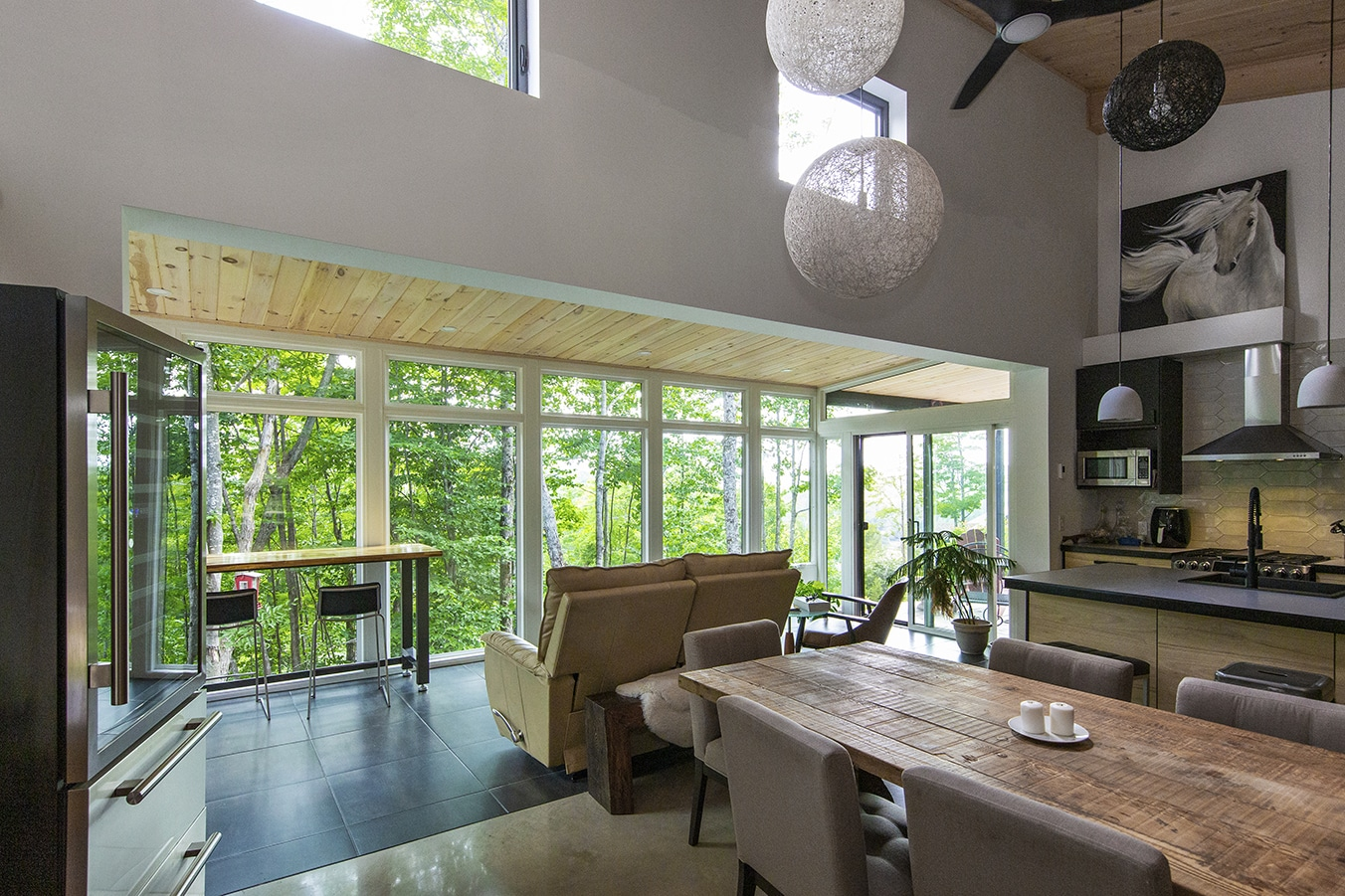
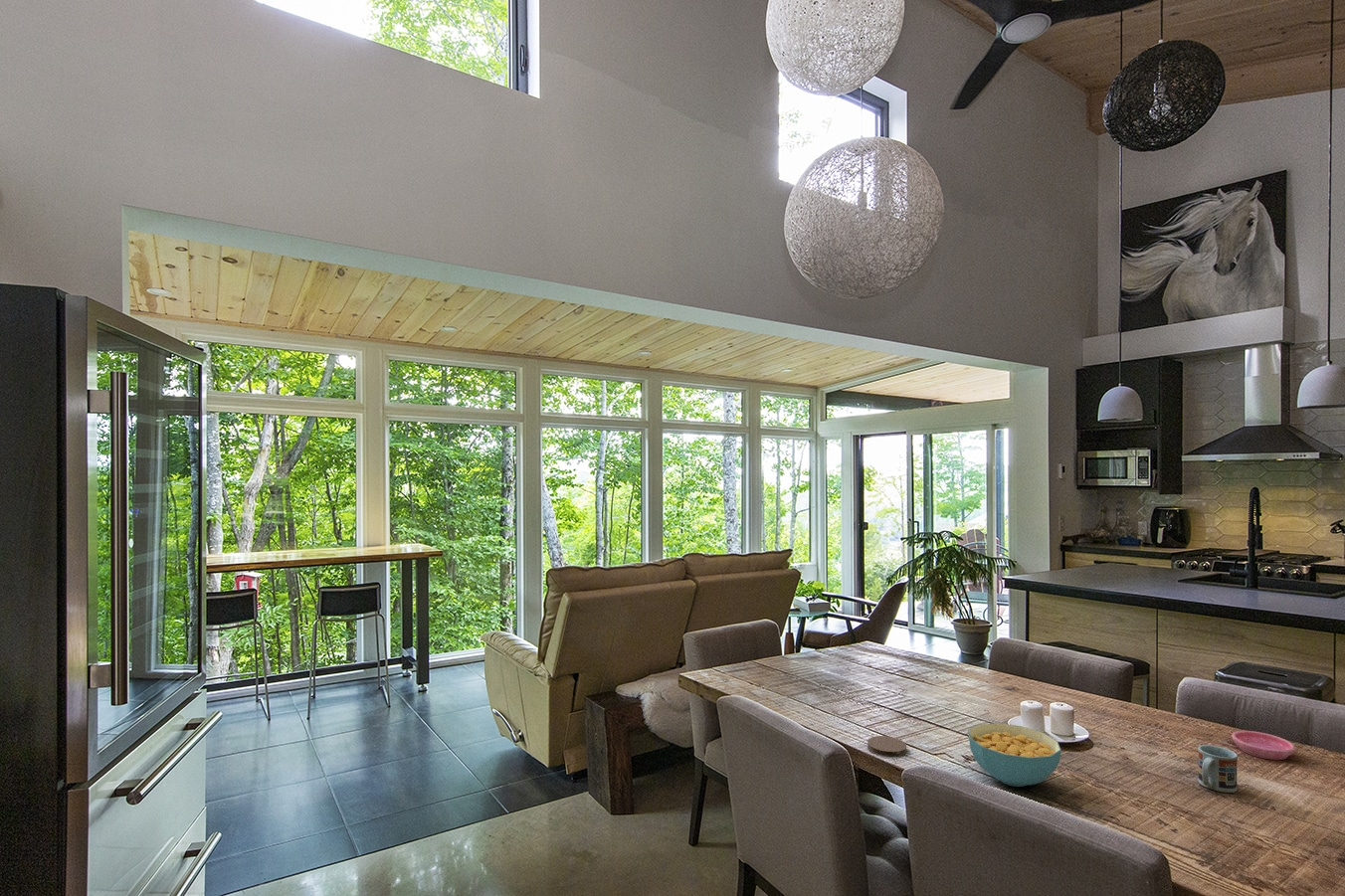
+ coaster [866,735,907,757]
+ cup [1197,744,1239,794]
+ cereal bowl [967,722,1062,788]
+ saucer [1232,730,1296,761]
